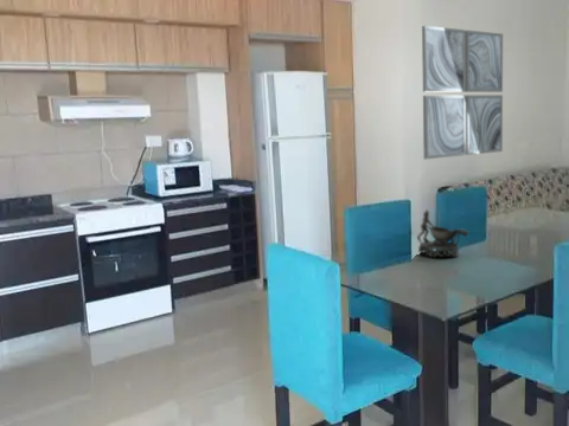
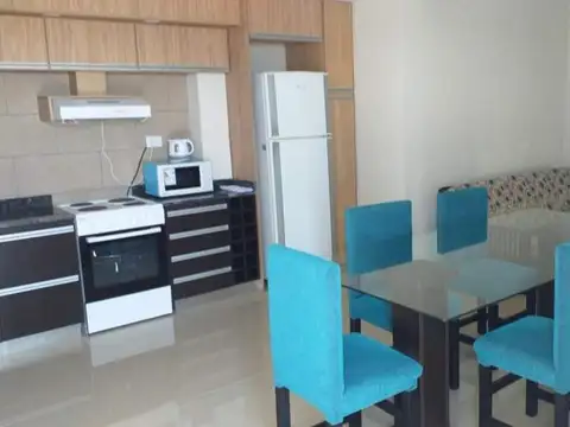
- wall art [421,25,504,160]
- decorative bowl [416,208,469,258]
